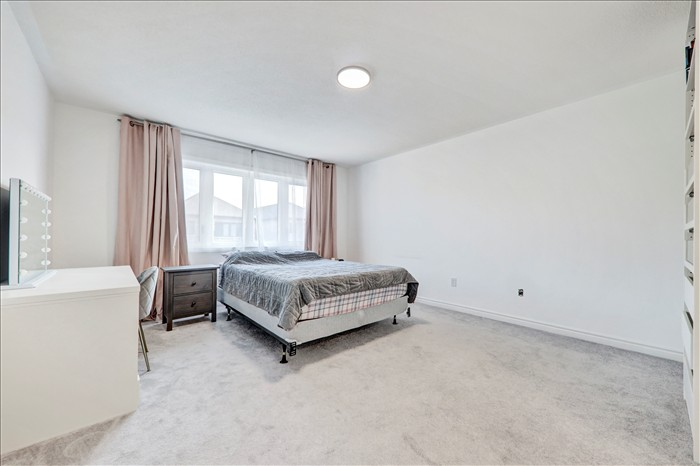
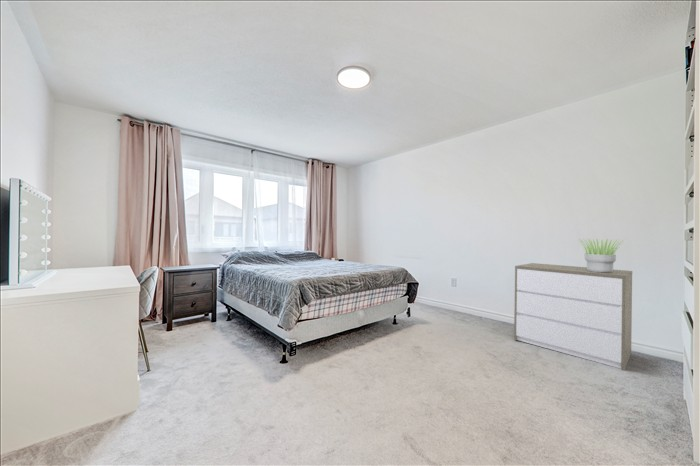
+ dresser [513,262,633,371]
+ potted plant [578,237,626,273]
